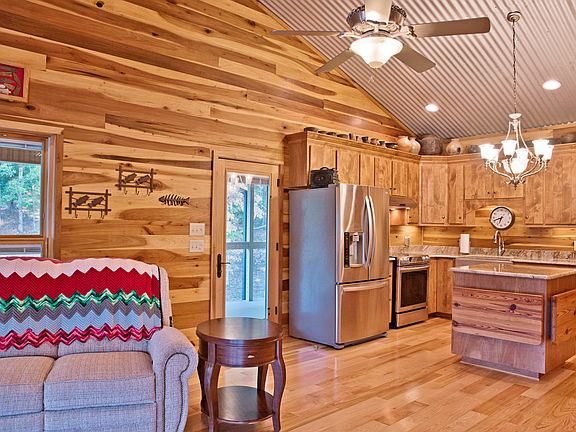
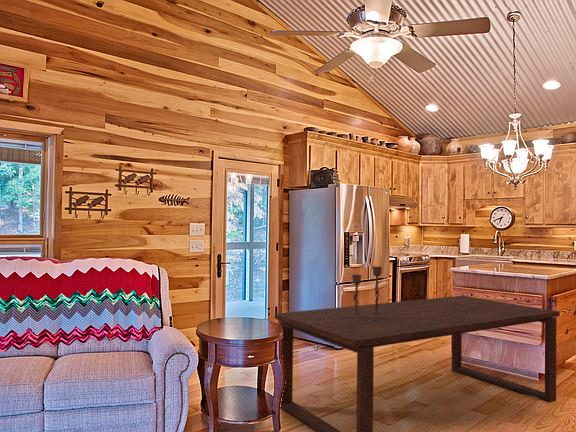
+ dining table [274,295,561,432]
+ candlestick [348,266,387,319]
